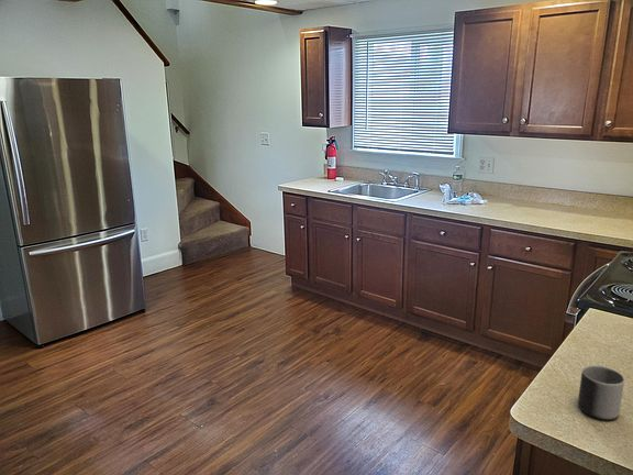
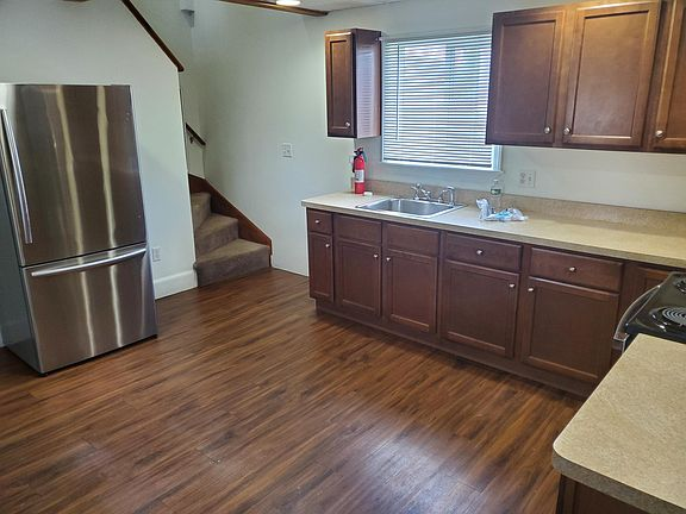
- mug [577,364,625,421]
